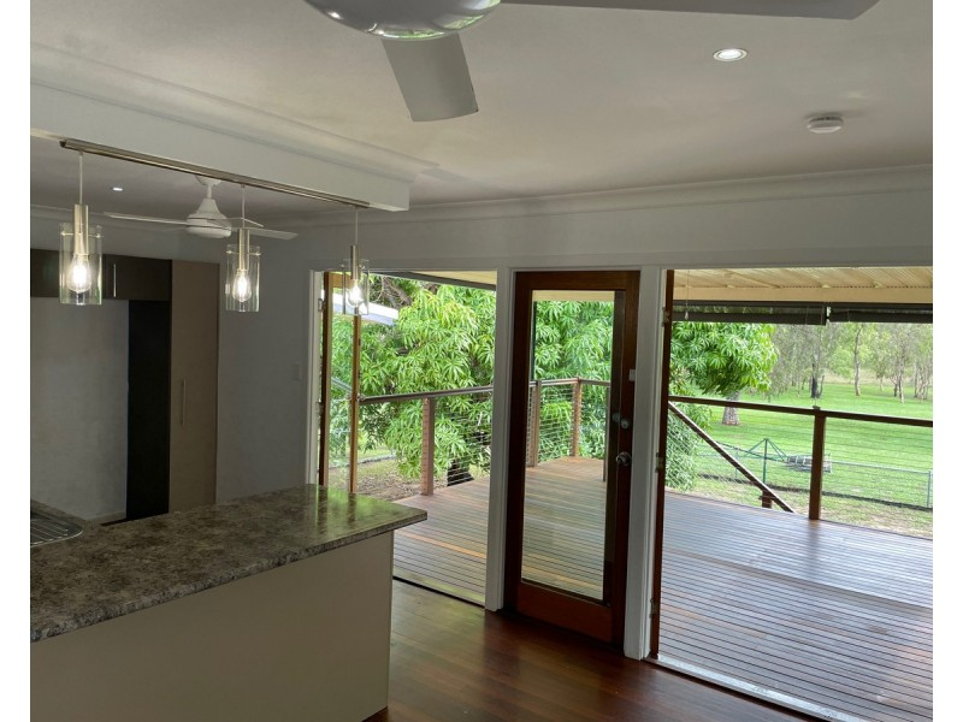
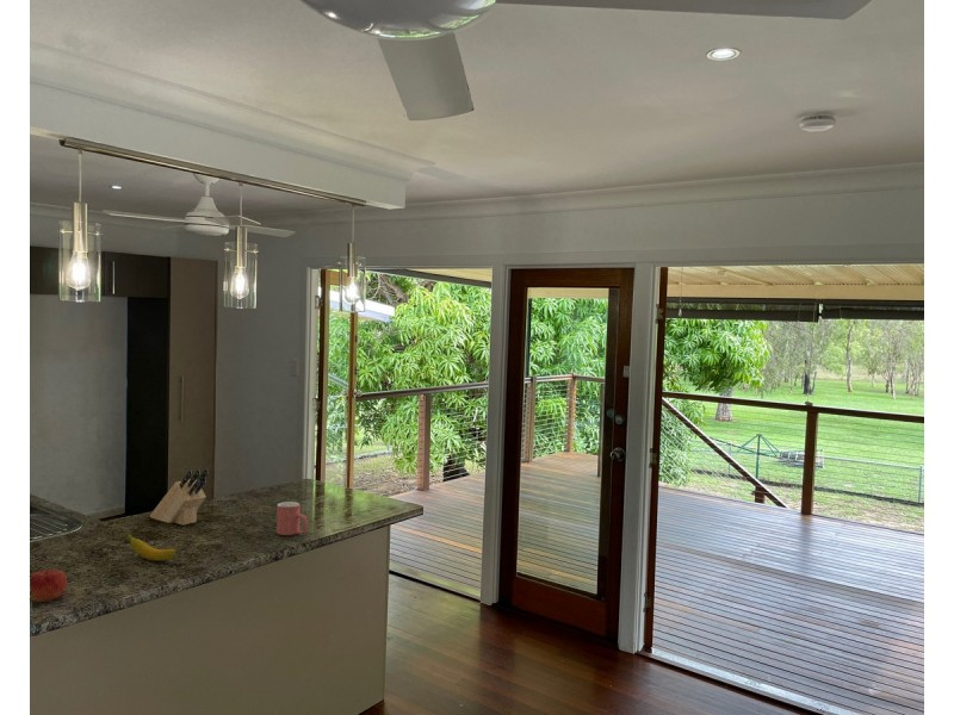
+ fruit [30,567,68,603]
+ banana [125,533,176,562]
+ mug [275,500,309,536]
+ knife block [149,467,210,527]
